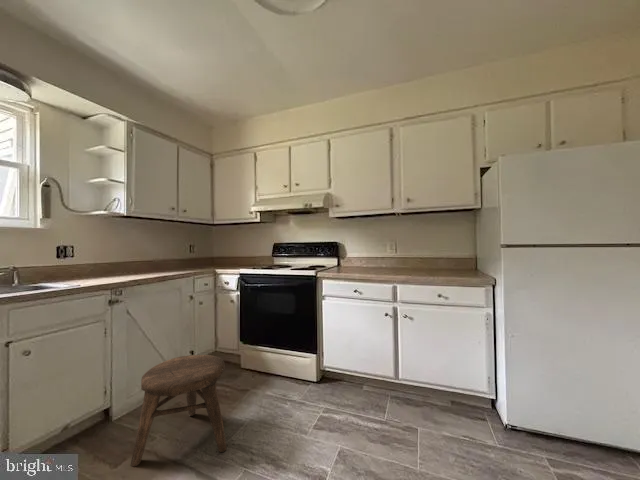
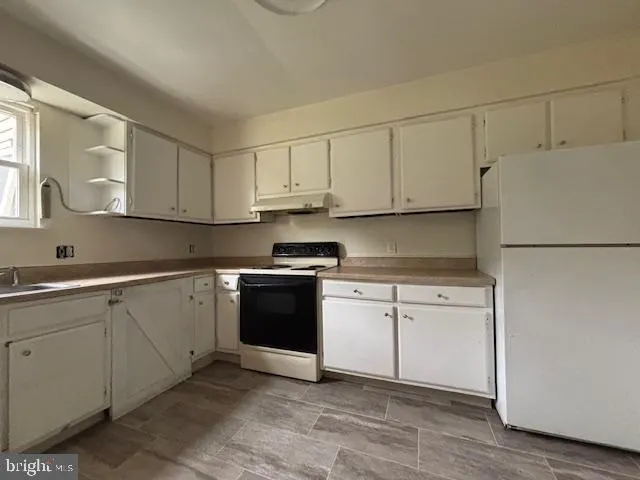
- stool [129,354,228,467]
